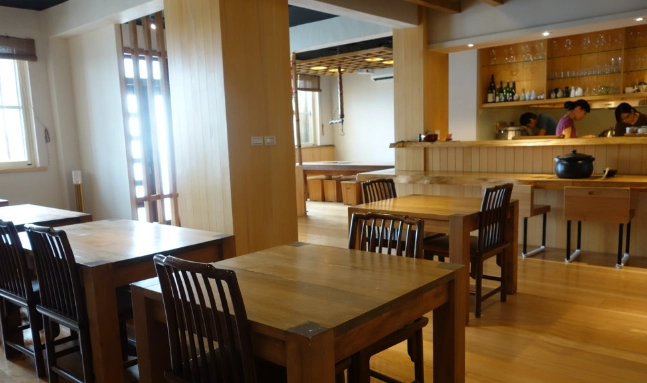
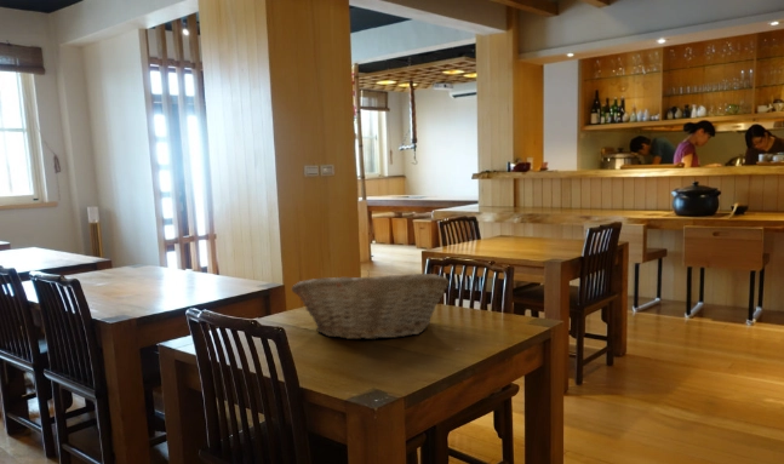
+ fruit basket [291,269,451,342]
